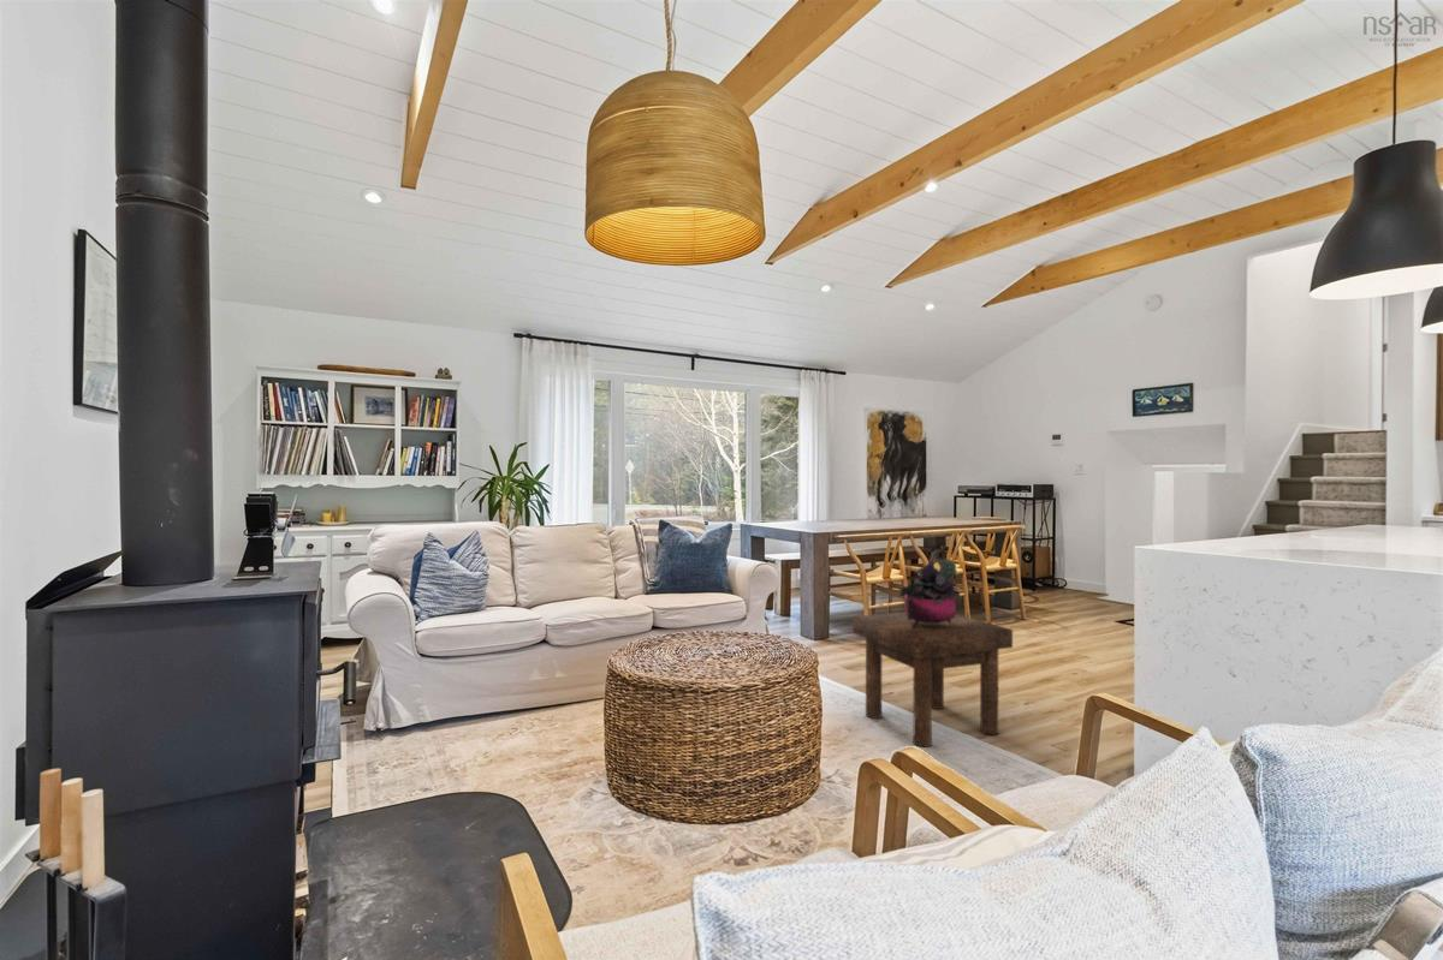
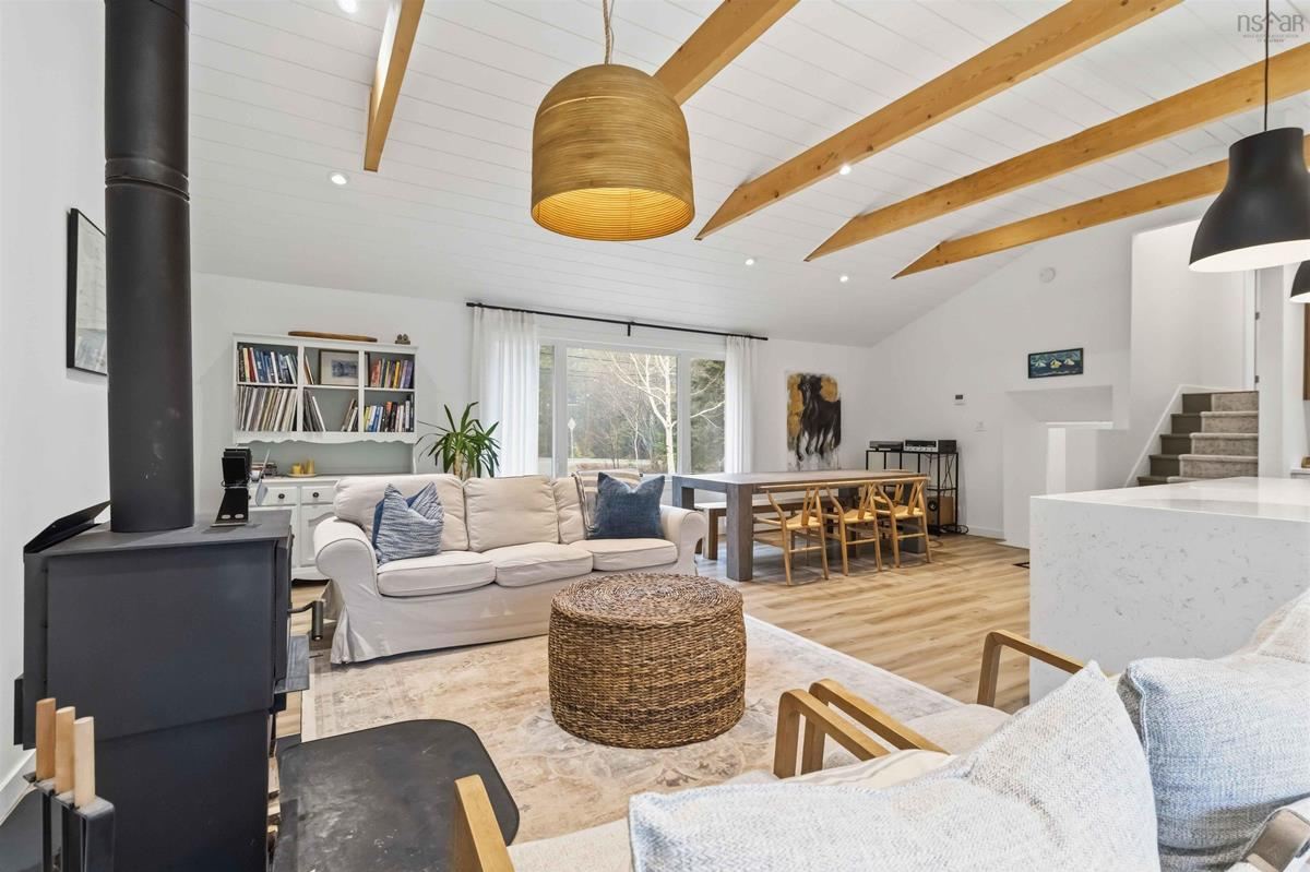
- potted plant [898,548,962,628]
- stool [851,610,1014,747]
